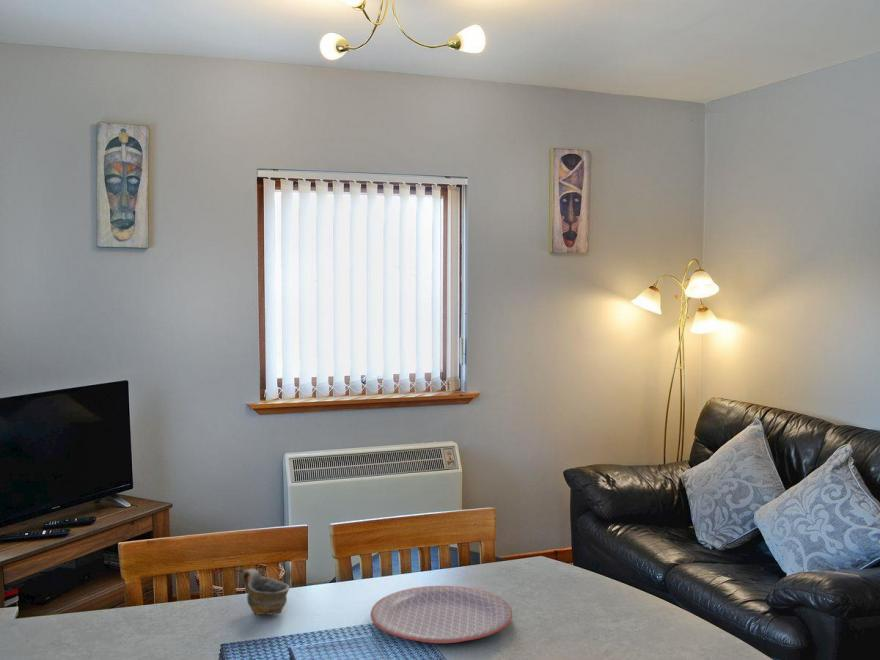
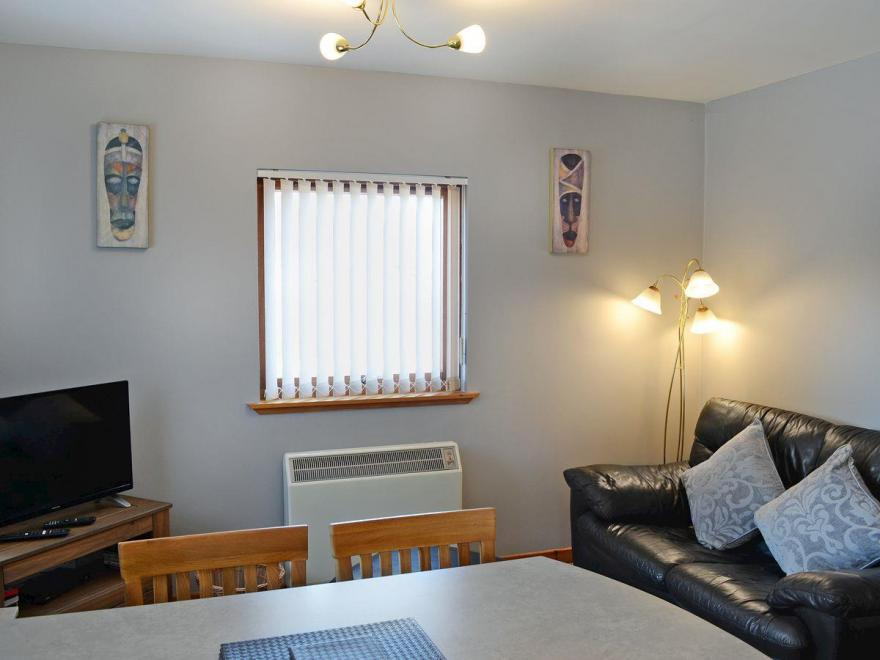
- plate [369,585,514,644]
- cup [241,568,291,616]
